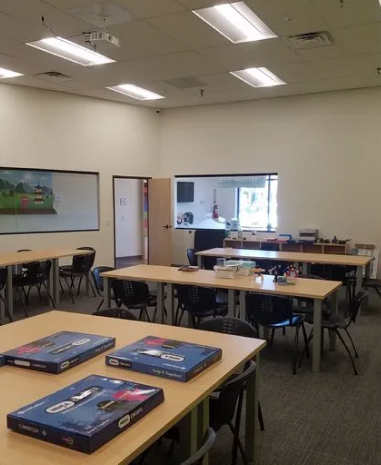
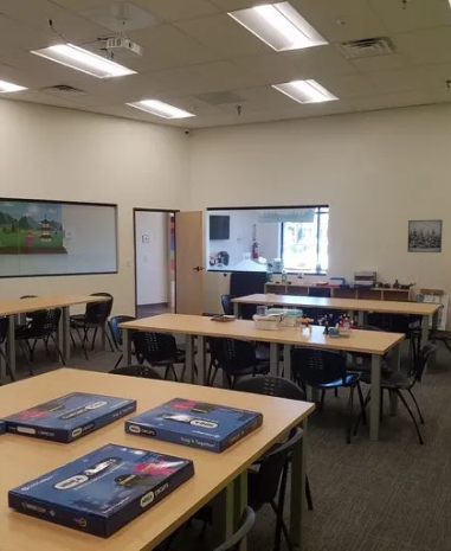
+ wall art [406,218,444,254]
